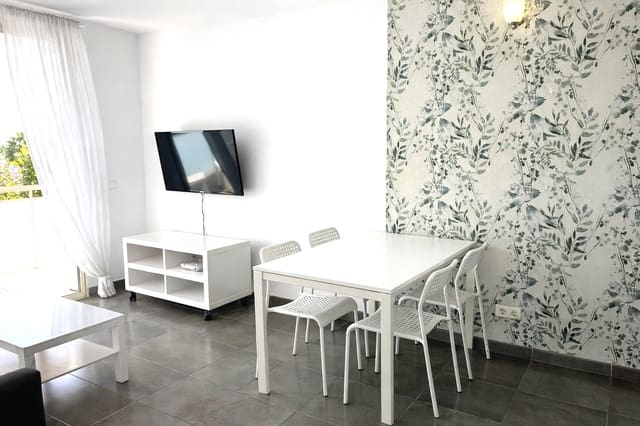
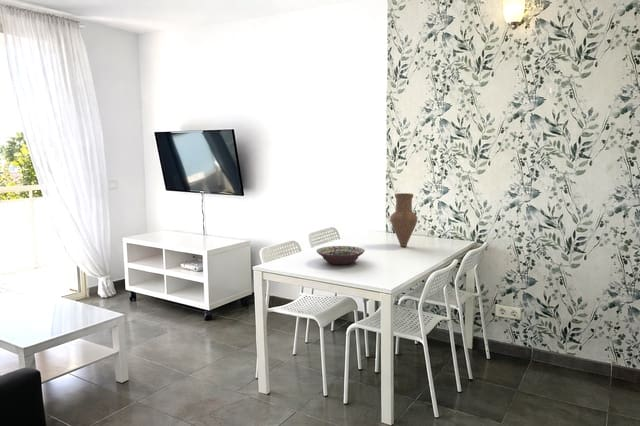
+ decorative bowl [316,245,366,266]
+ vase [389,192,418,248]
